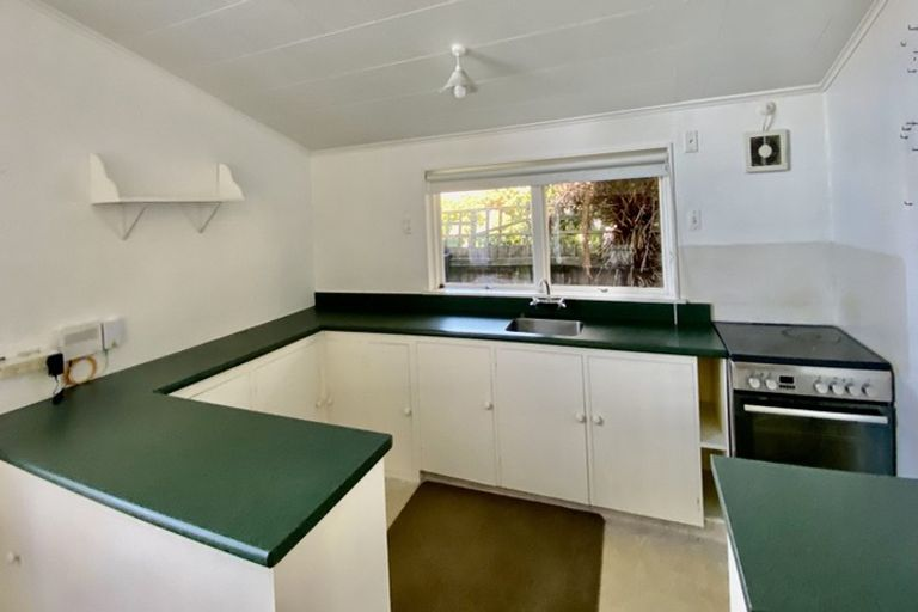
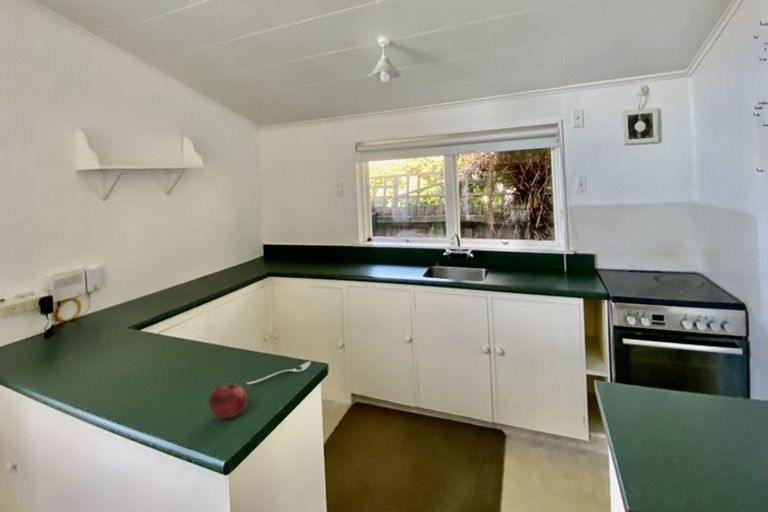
+ fruit [208,381,248,420]
+ spoon [245,360,312,385]
